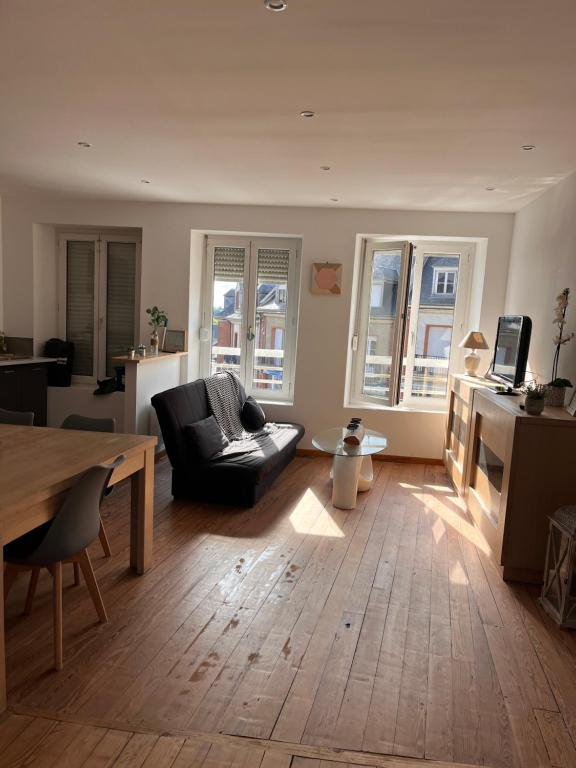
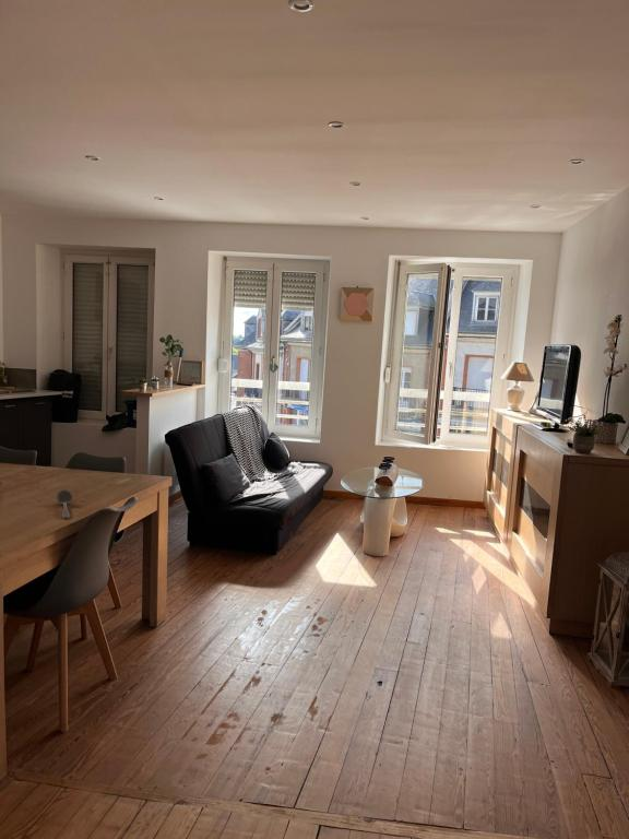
+ stirrer [55,489,74,519]
